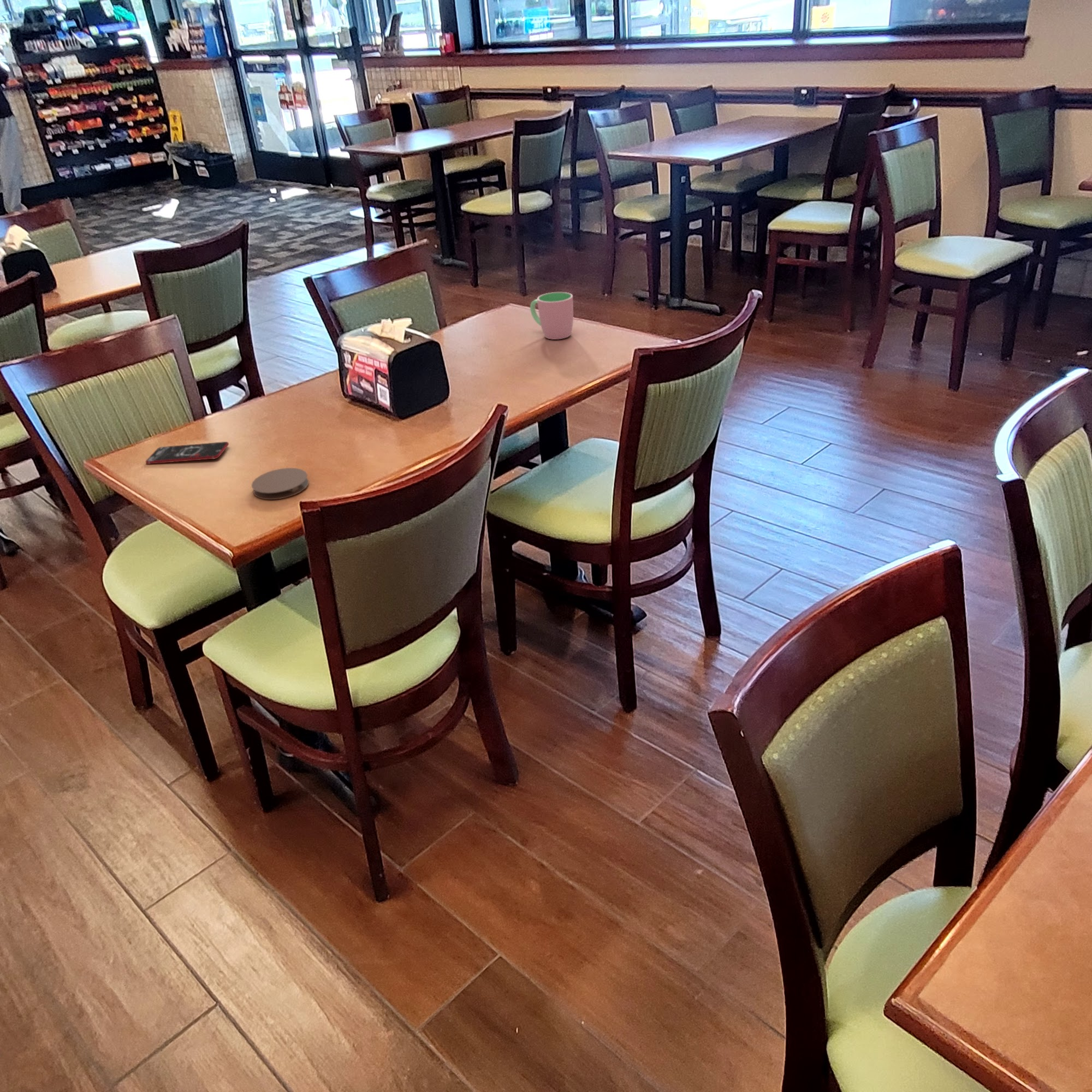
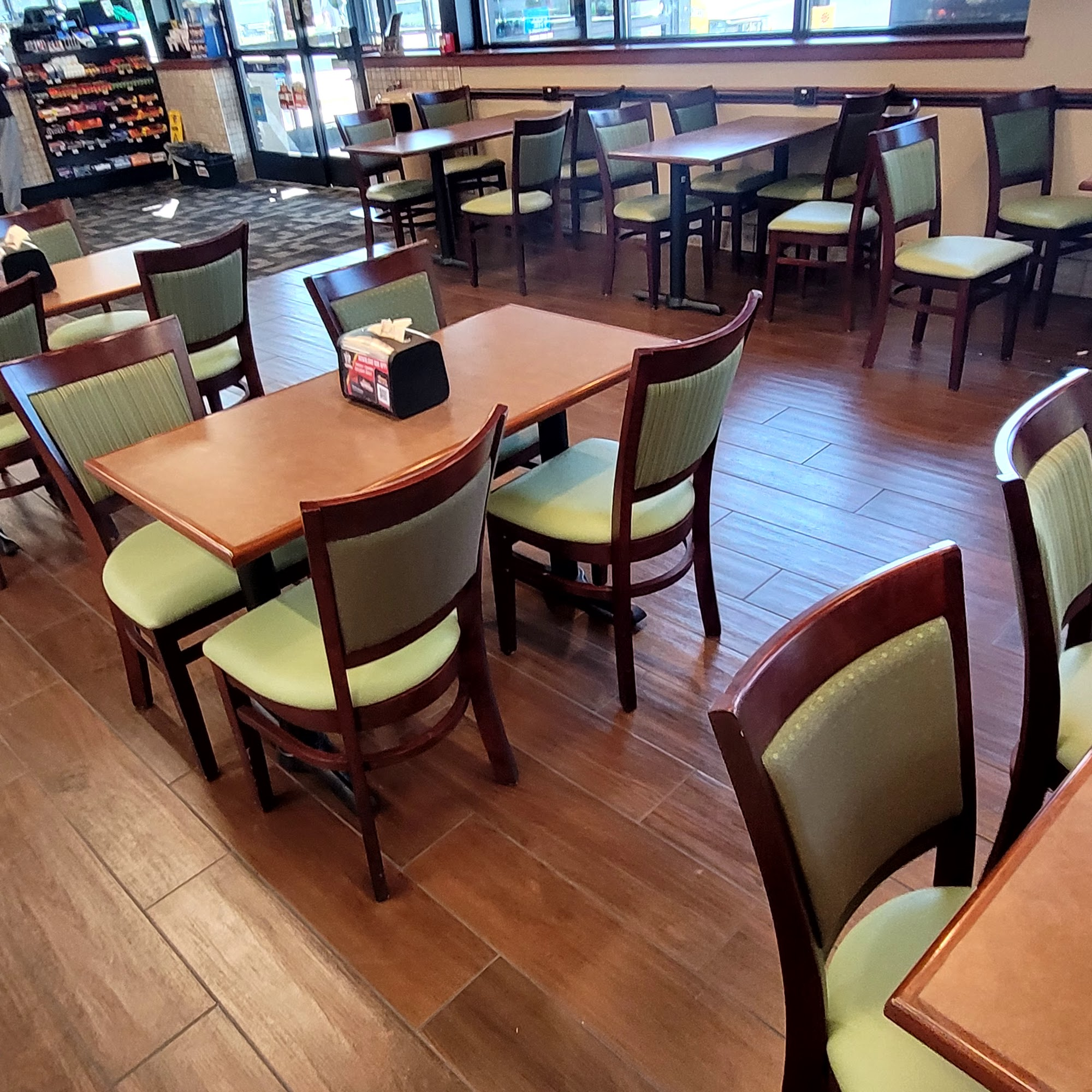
- coaster [251,467,310,500]
- cup [530,292,574,340]
- smartphone [145,441,229,465]
